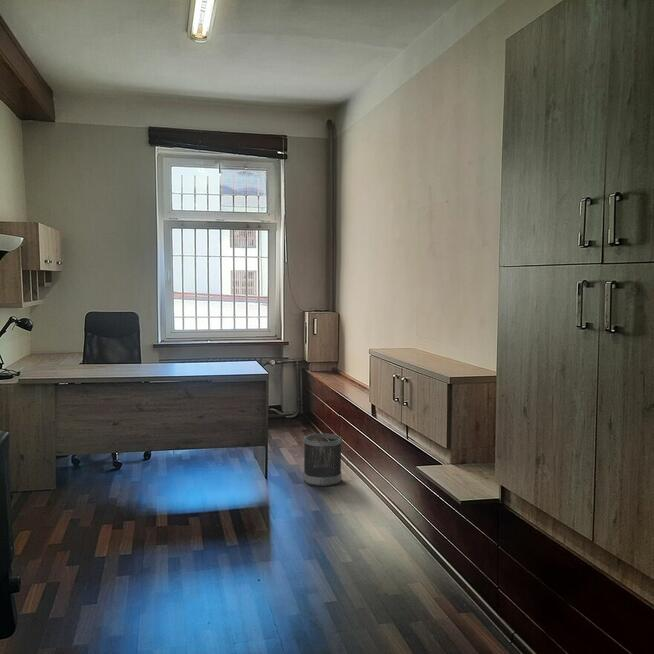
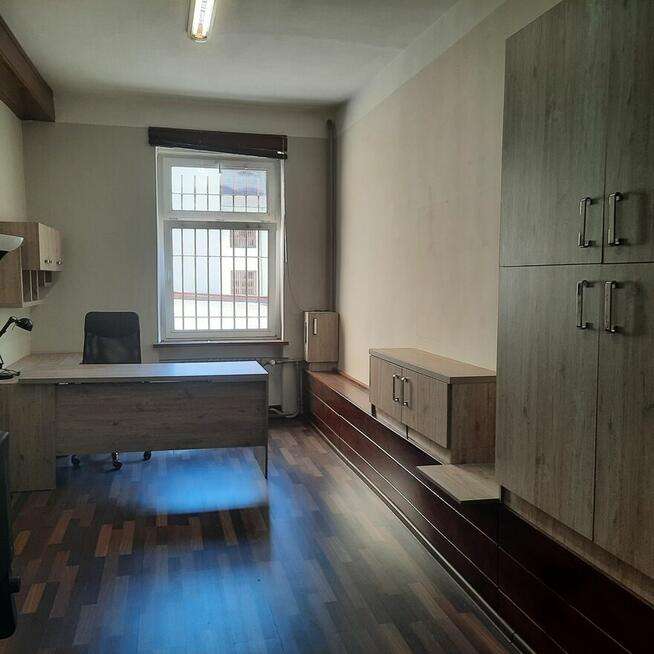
- wastebasket [303,433,343,487]
